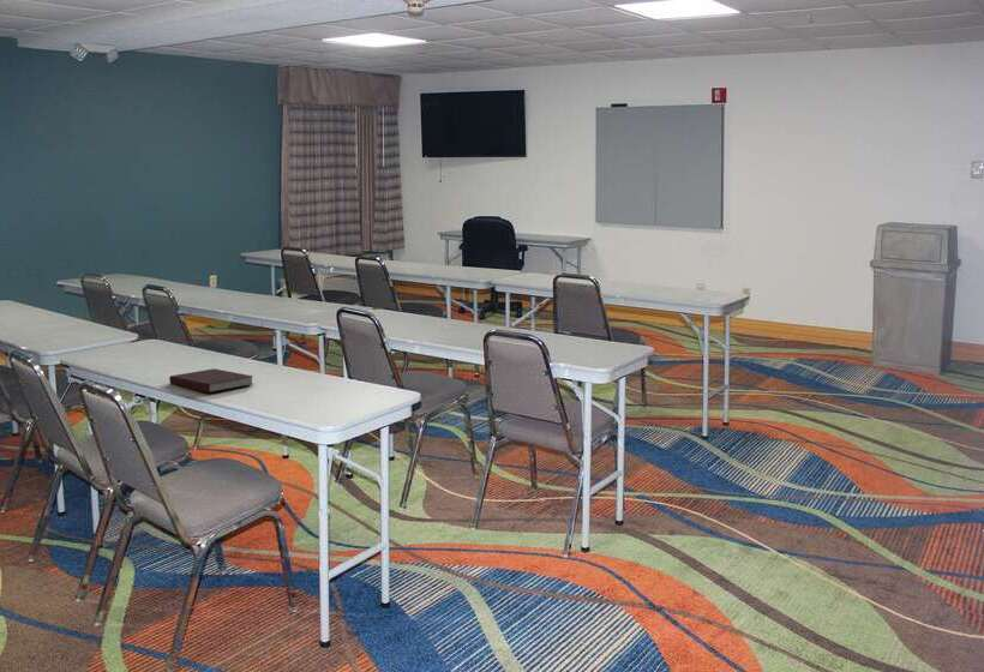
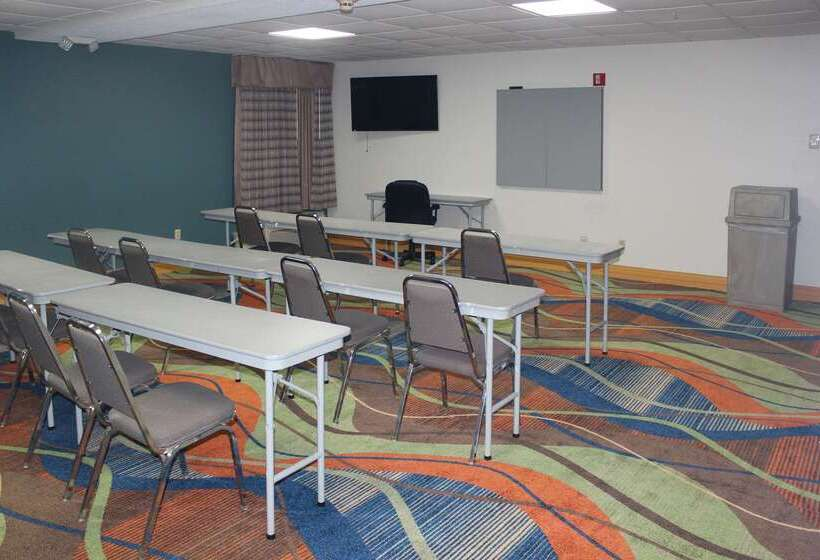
- notebook [168,367,254,394]
